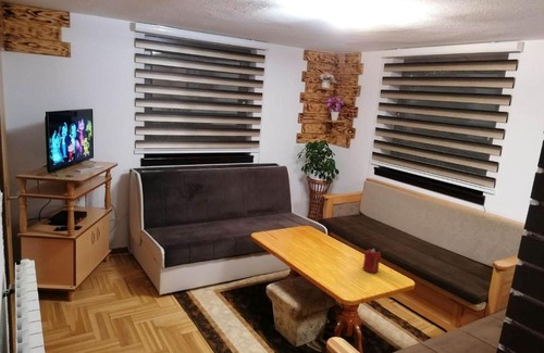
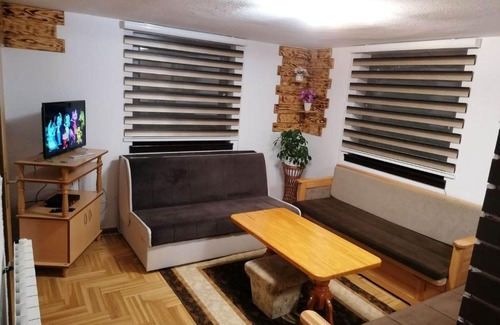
- candle [362,248,382,274]
